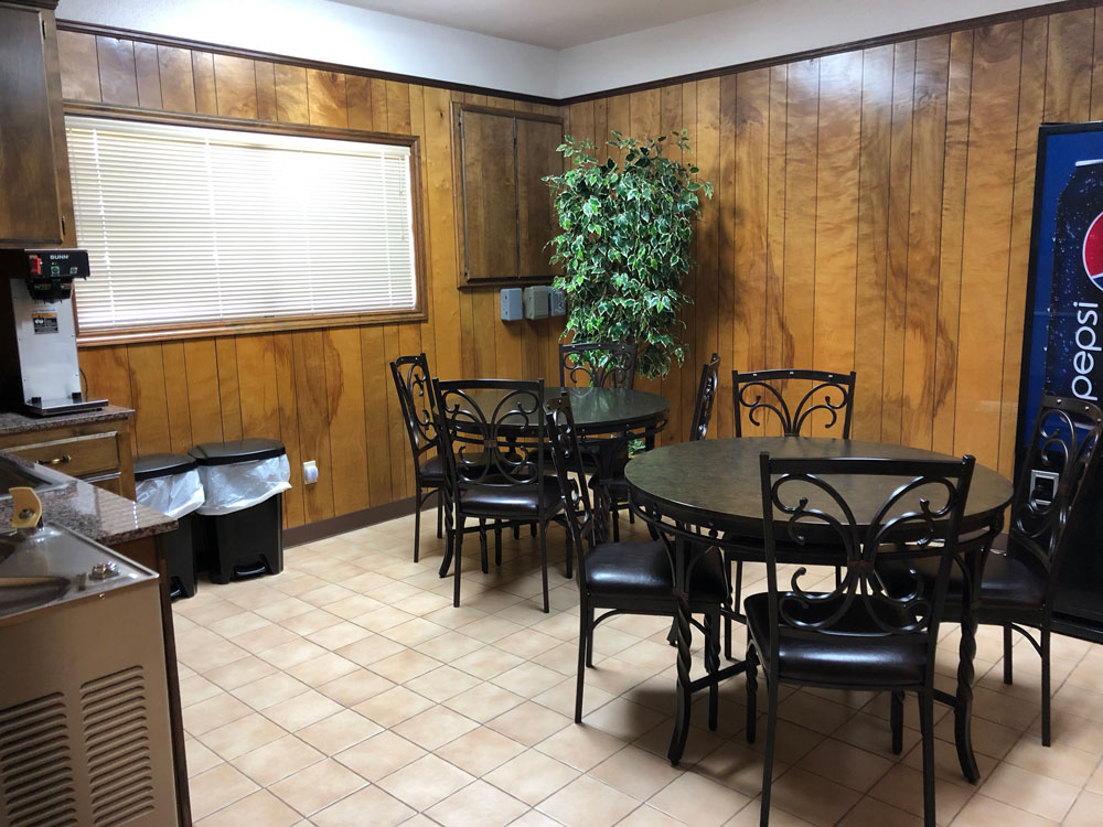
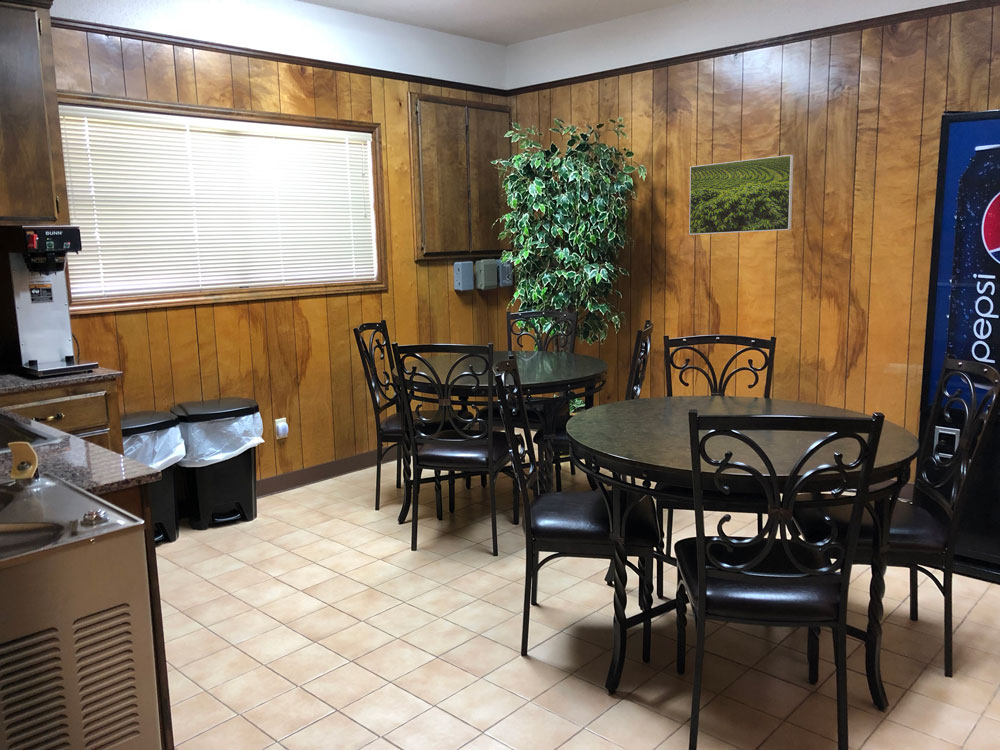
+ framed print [688,154,795,236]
